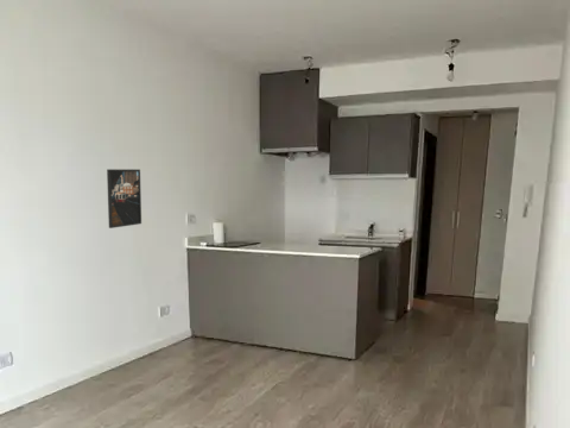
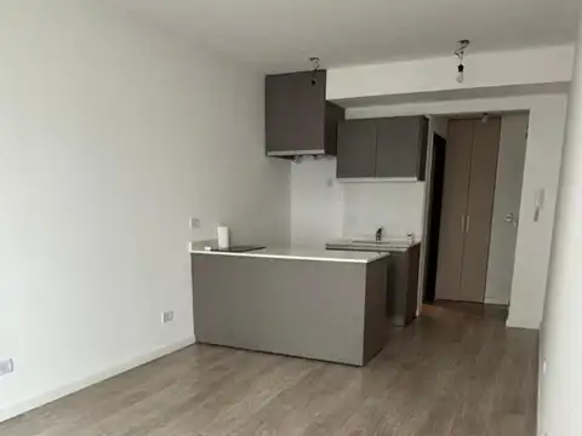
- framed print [106,168,142,229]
